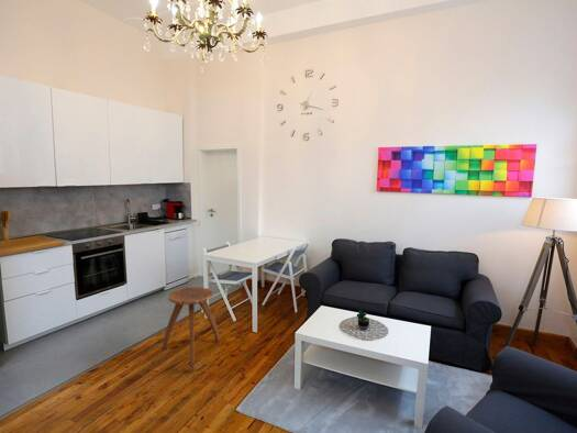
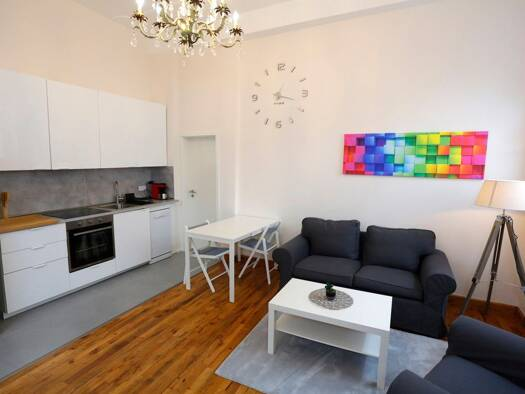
- stool [162,286,221,371]
